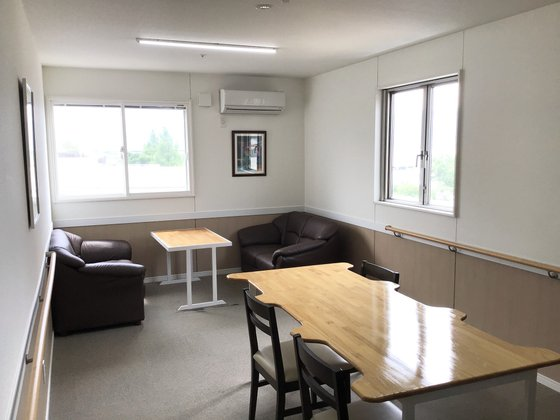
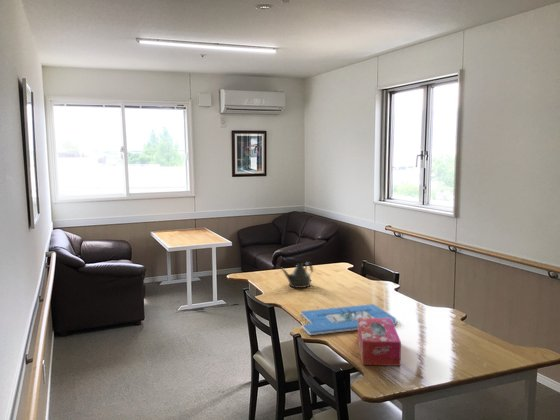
+ teapot [277,261,314,289]
+ board game [299,303,398,336]
+ tissue box [357,318,402,367]
